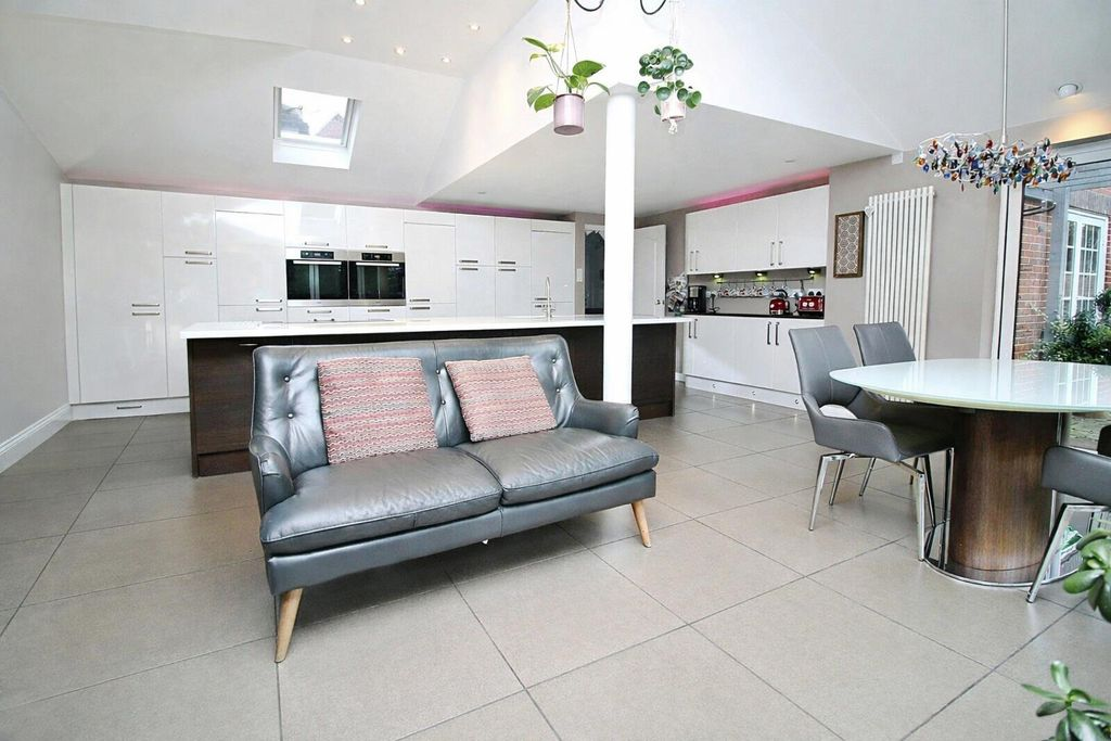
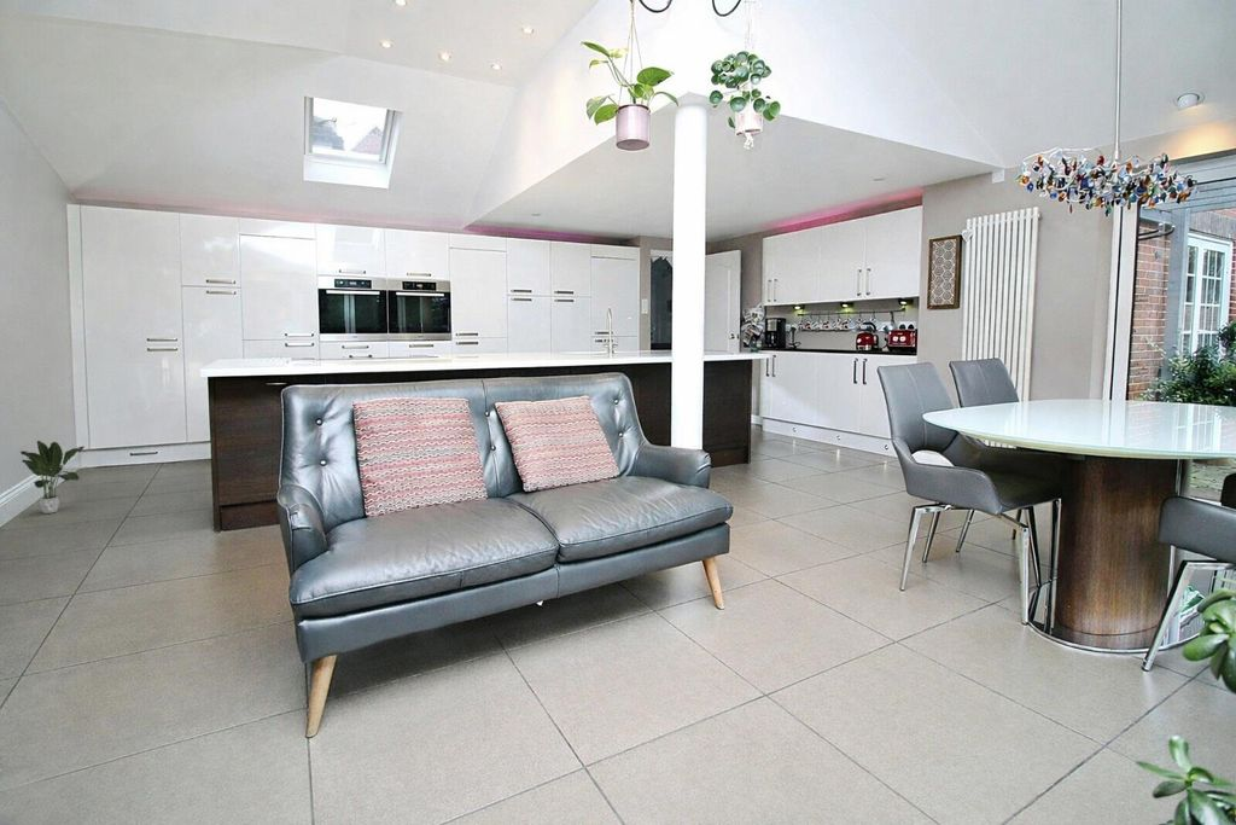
+ potted plant [19,440,86,515]
